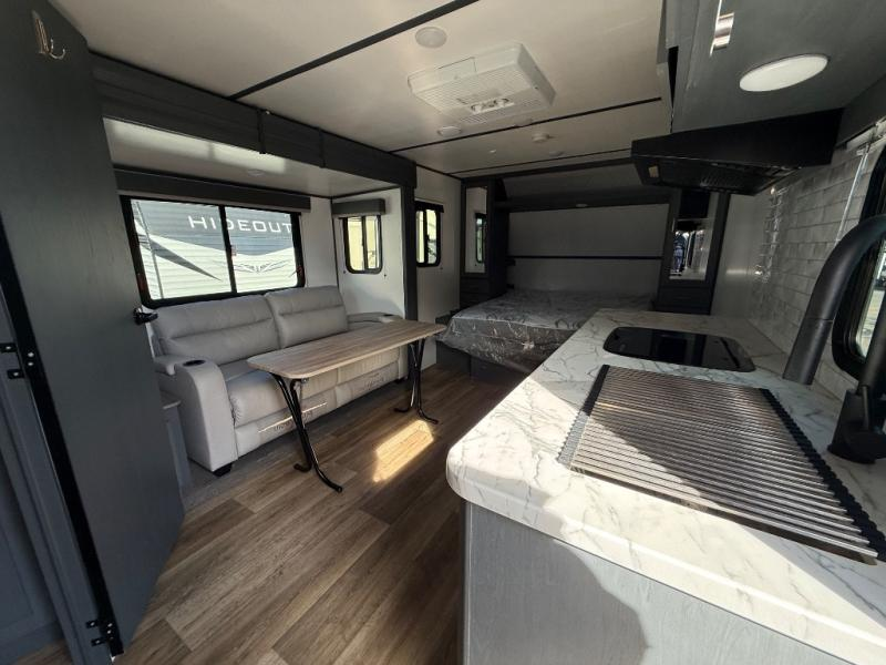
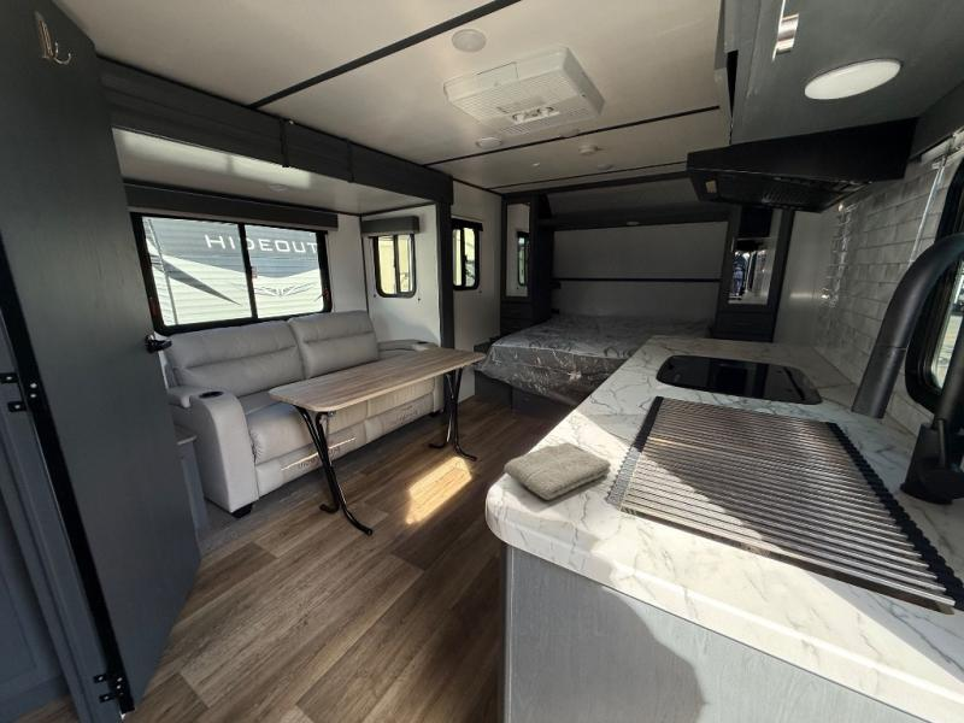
+ washcloth [502,441,612,501]
